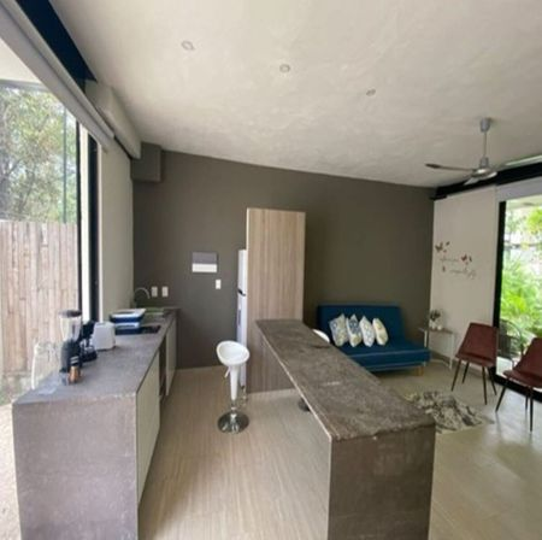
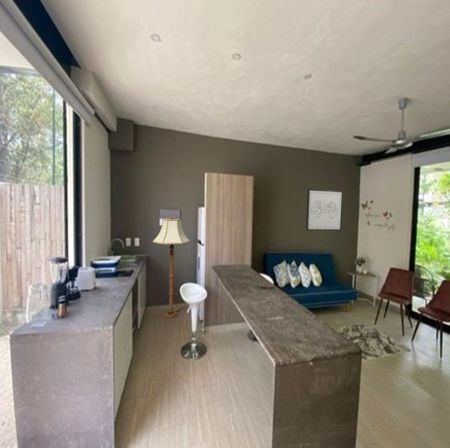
+ wall art [305,188,344,232]
+ floor lamp [152,215,191,319]
